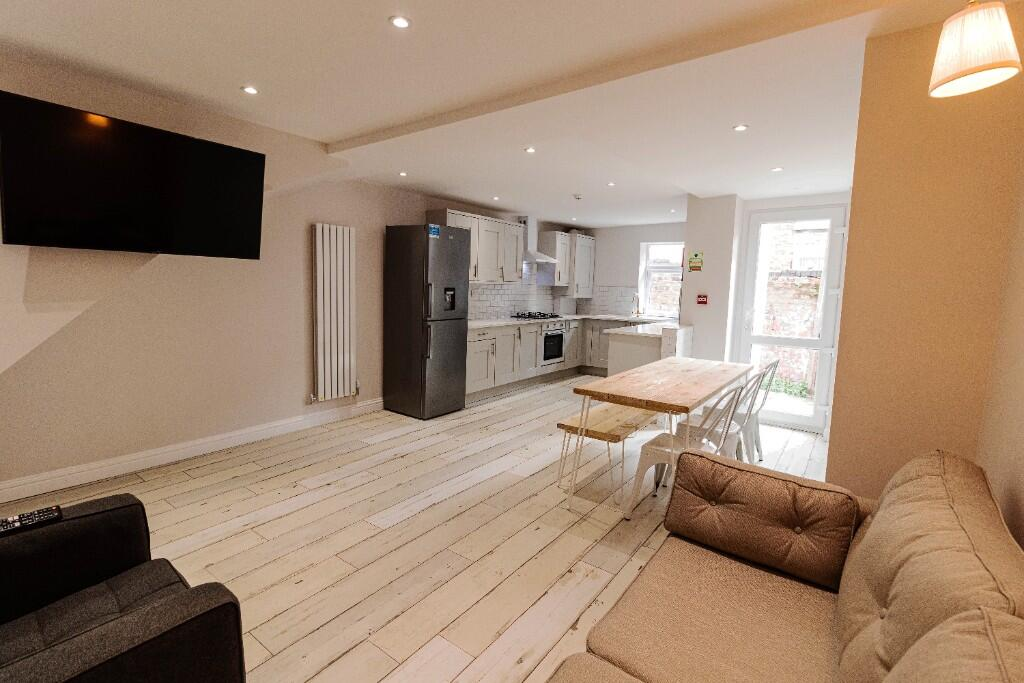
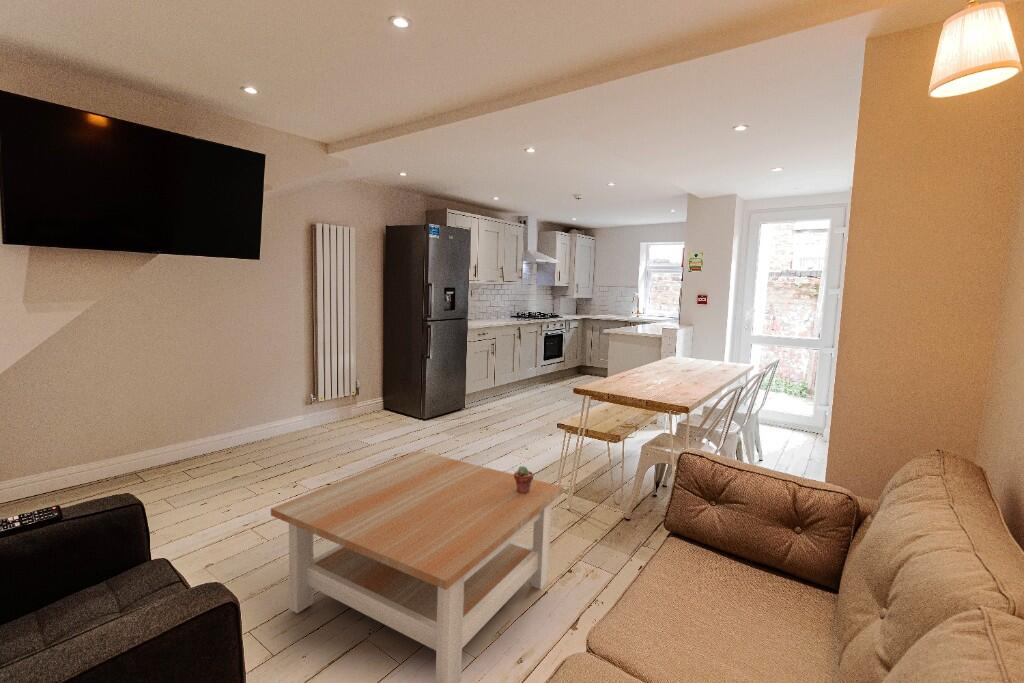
+ potted succulent [513,465,534,494]
+ coffee table [270,450,564,683]
